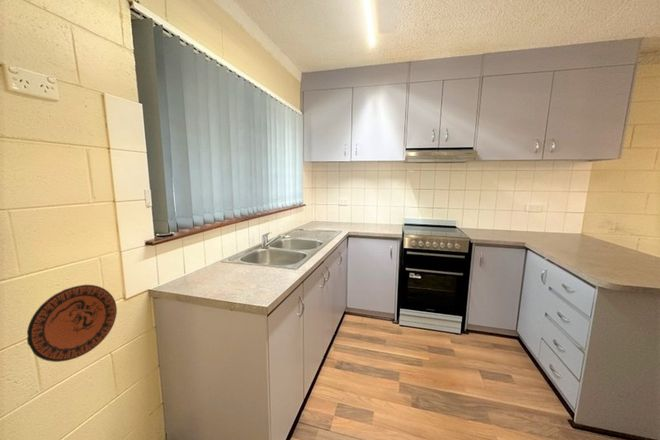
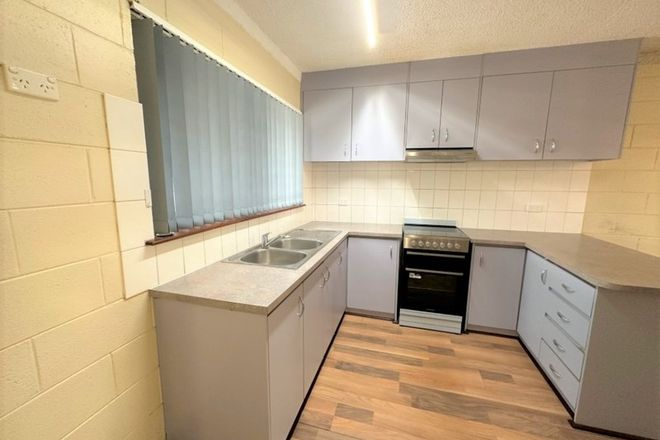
- decorative plate [26,284,118,363]
